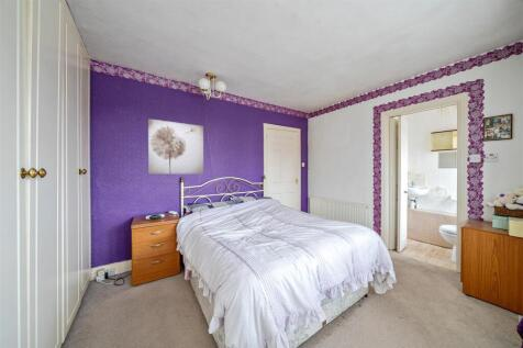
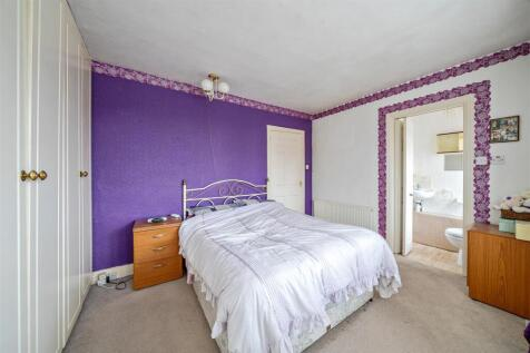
- wall art [147,117,204,175]
